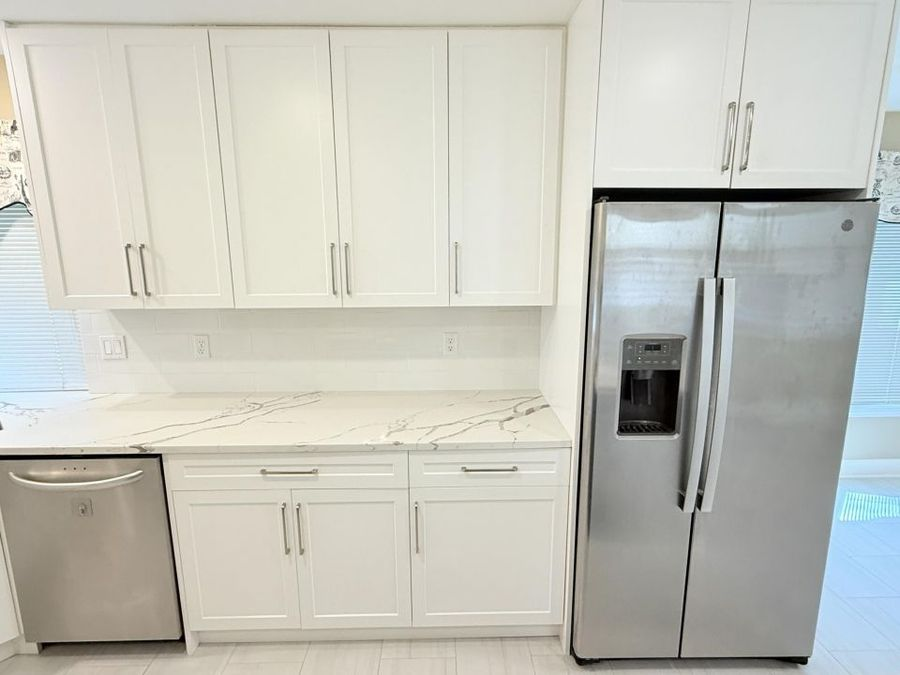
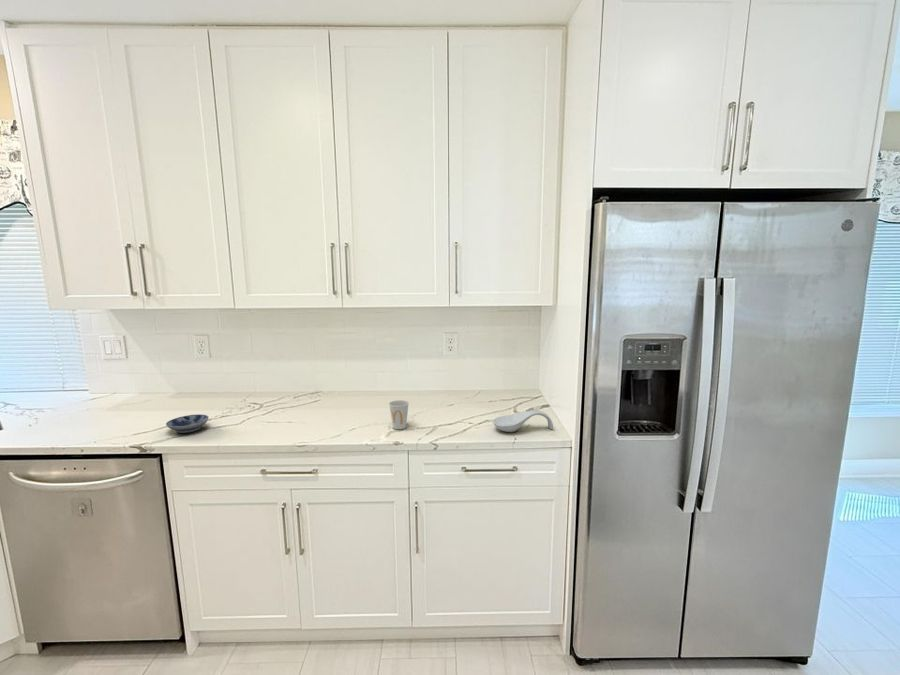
+ bowl [165,413,210,434]
+ spoon rest [492,409,554,433]
+ cup [388,399,410,430]
